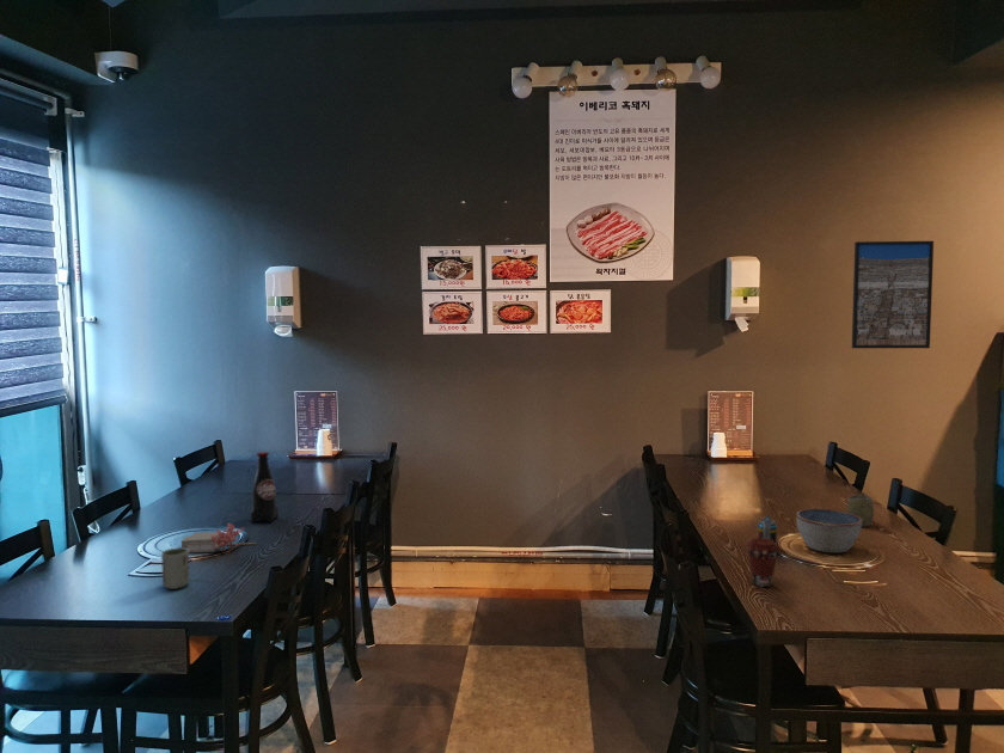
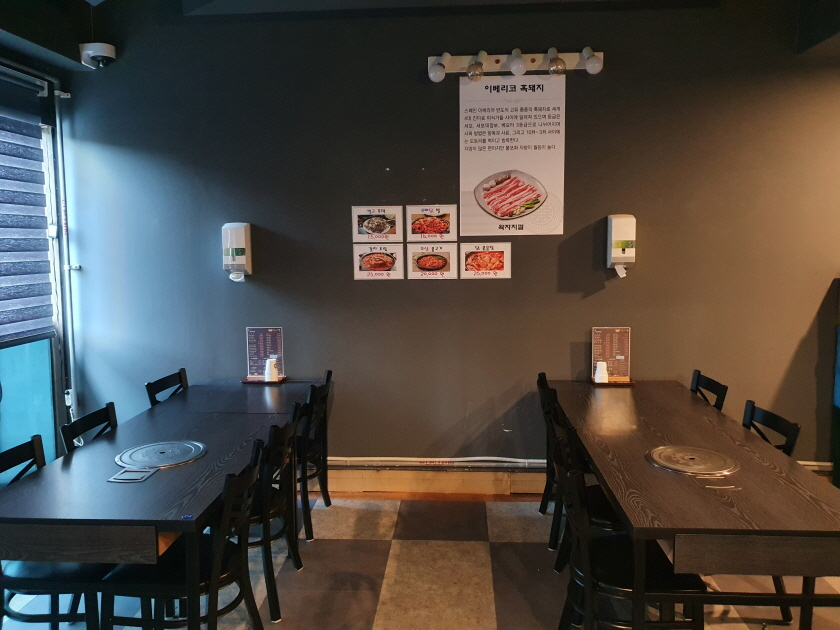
- coffee cup [746,537,780,588]
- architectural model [180,522,257,553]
- bowl [795,508,863,553]
- beverage can [757,515,778,545]
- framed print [851,240,935,349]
- soda bottle [250,451,280,524]
- cup [846,494,875,528]
- cup [160,546,190,590]
